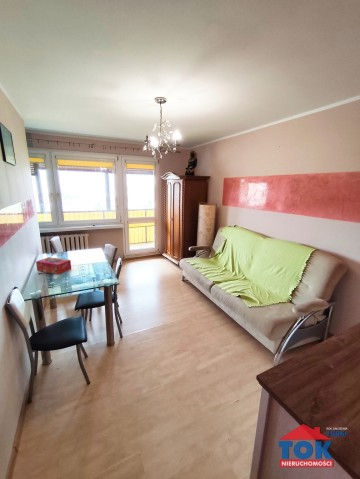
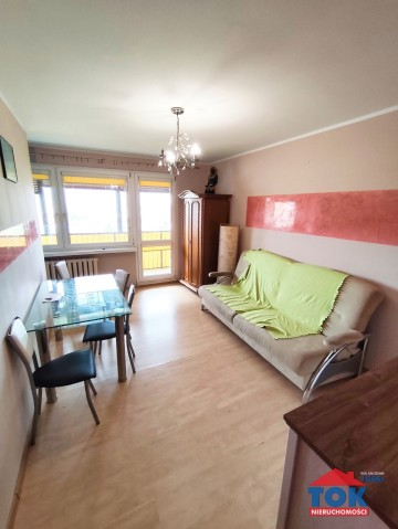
- tissue box [35,256,72,275]
